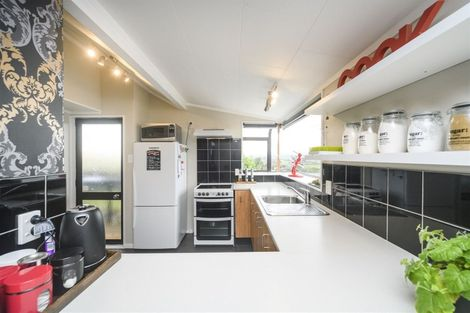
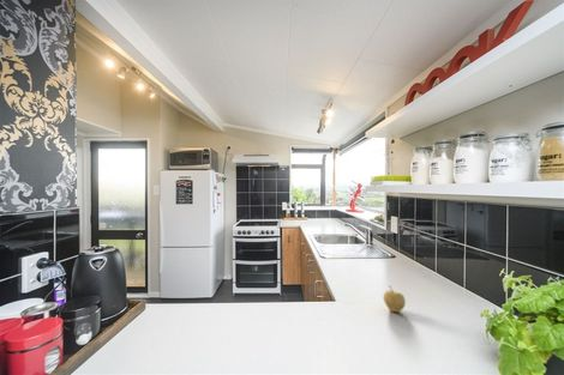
+ fruit [383,284,407,313]
